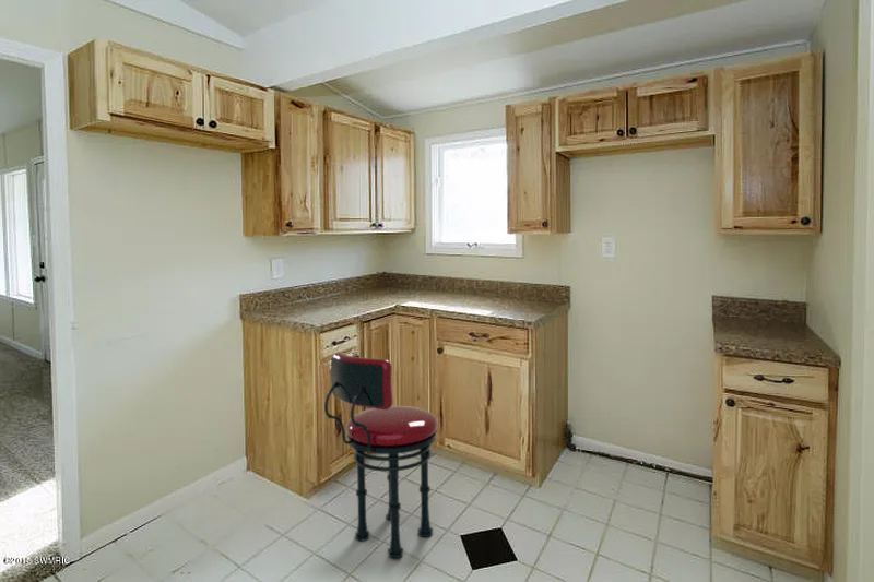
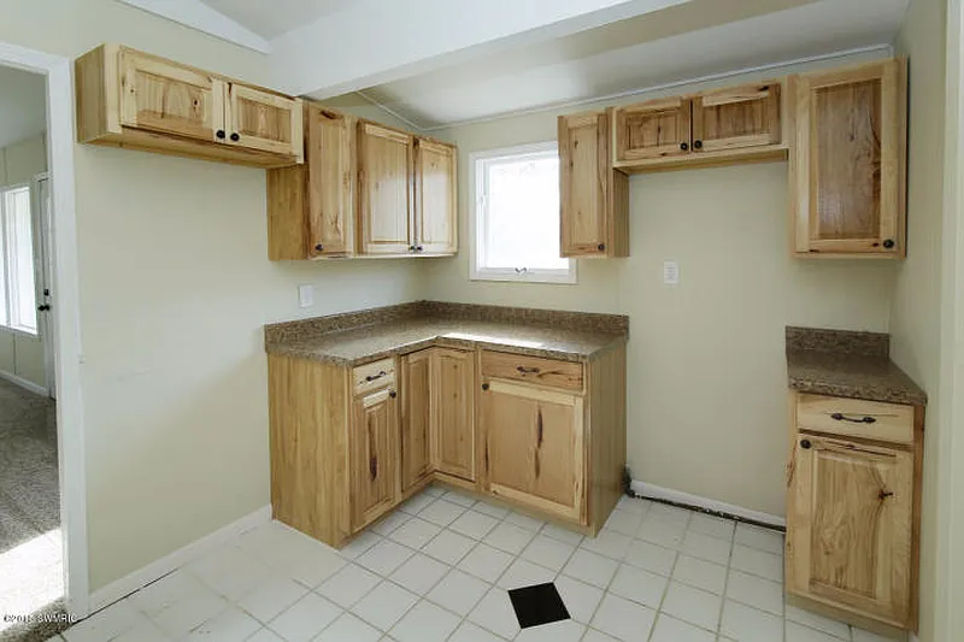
- stool [323,352,438,559]
